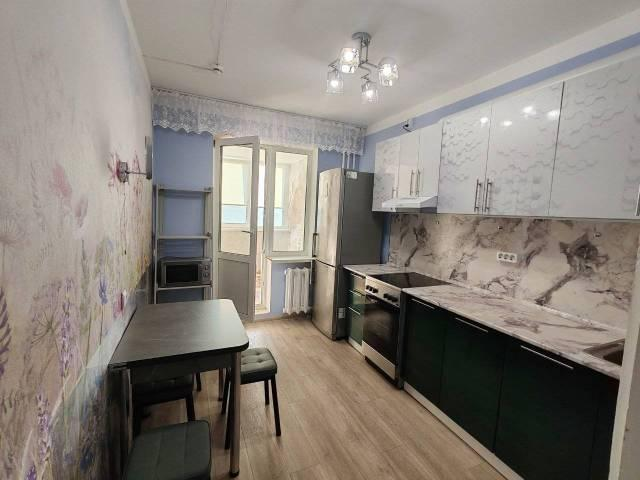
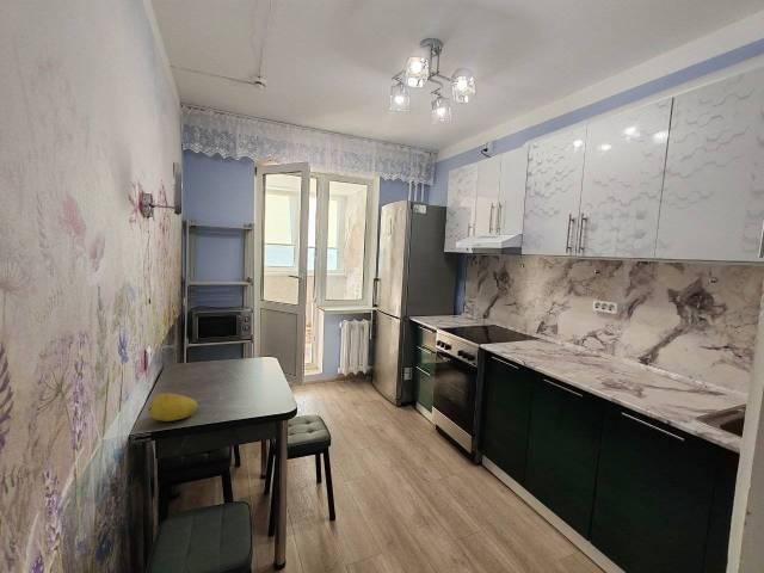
+ fruit [148,393,198,423]
